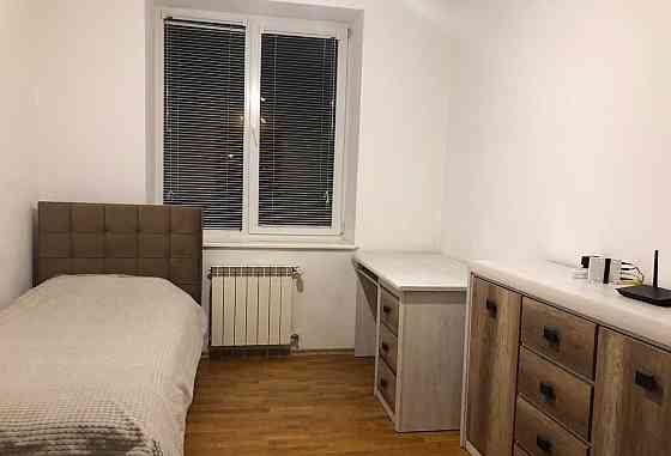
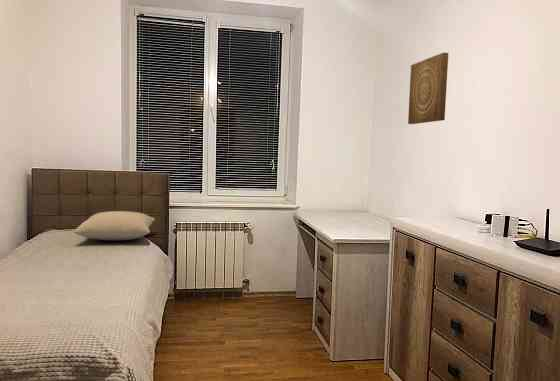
+ wall art [407,52,449,125]
+ pillow [73,210,156,241]
